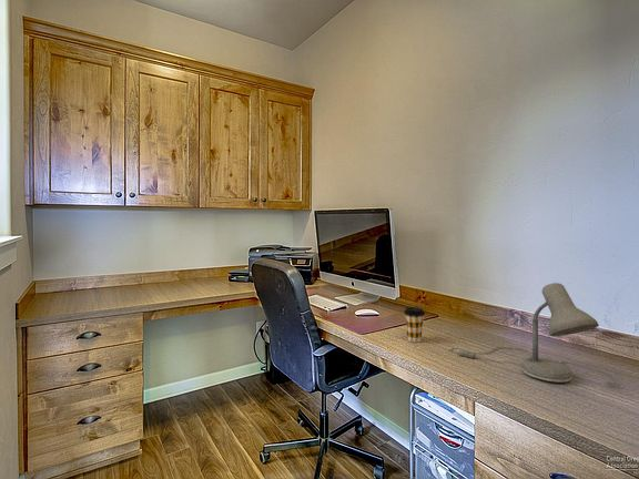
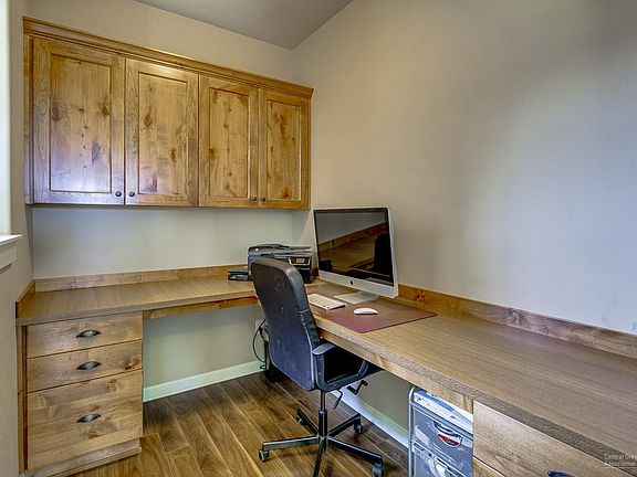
- coffee cup [403,306,426,344]
- desk lamp [448,282,621,388]
